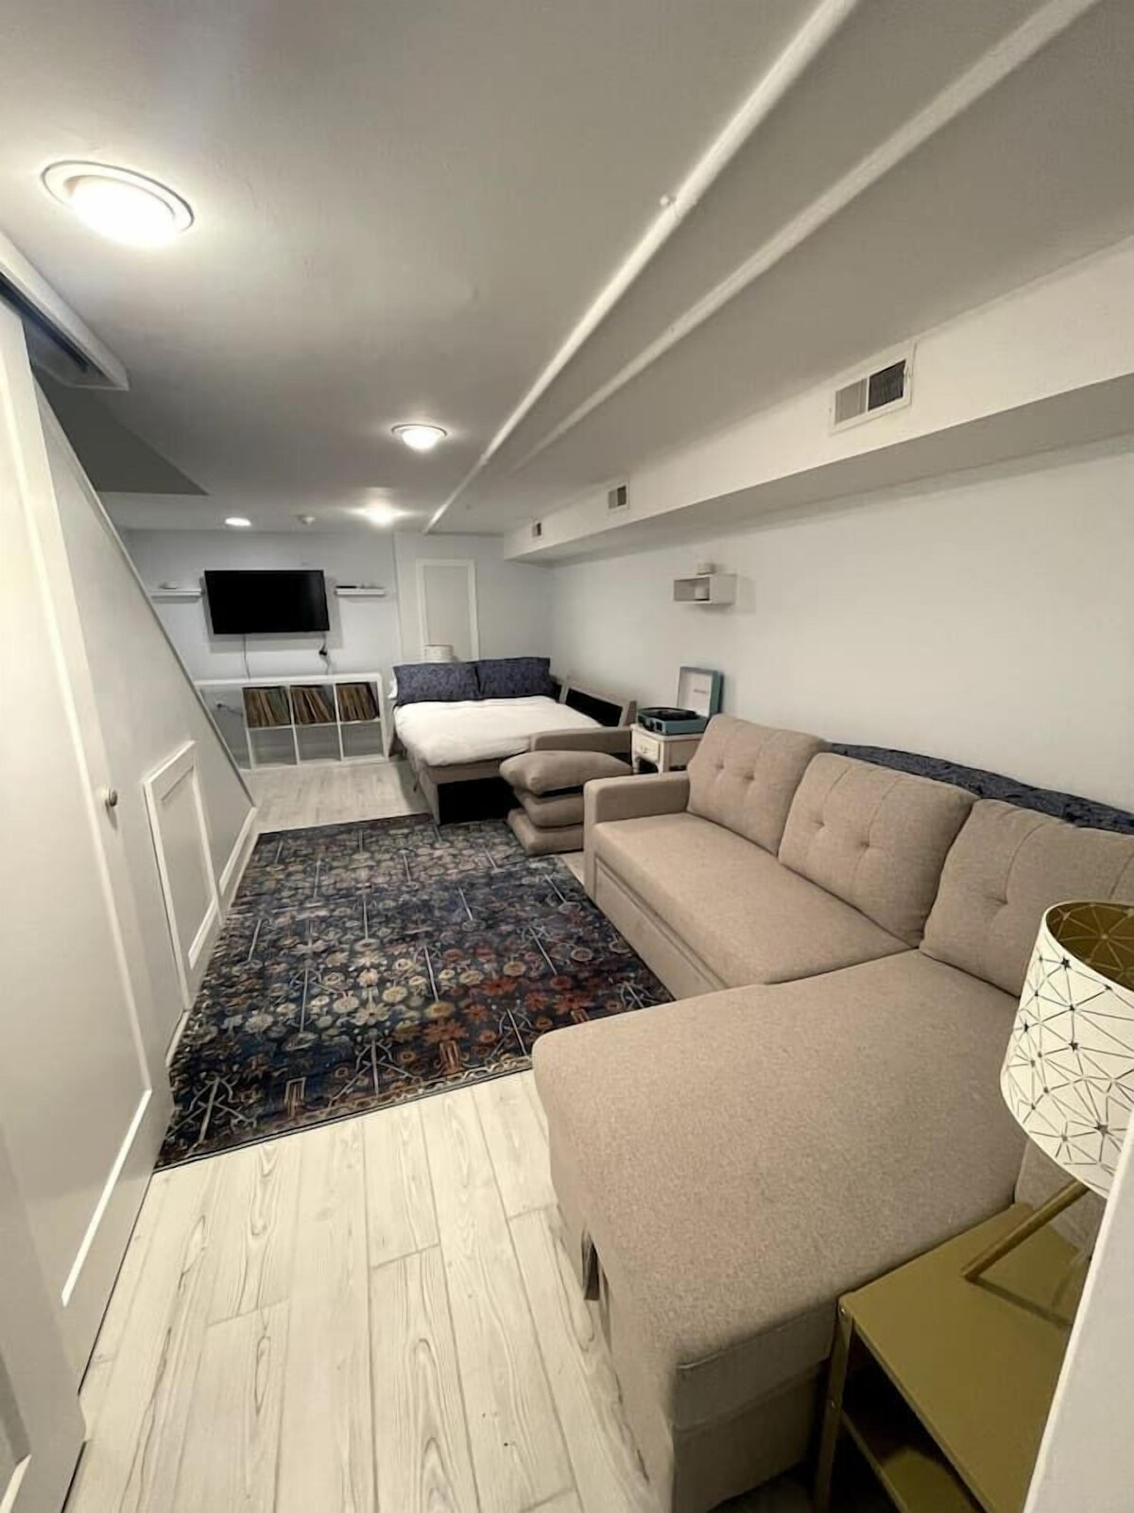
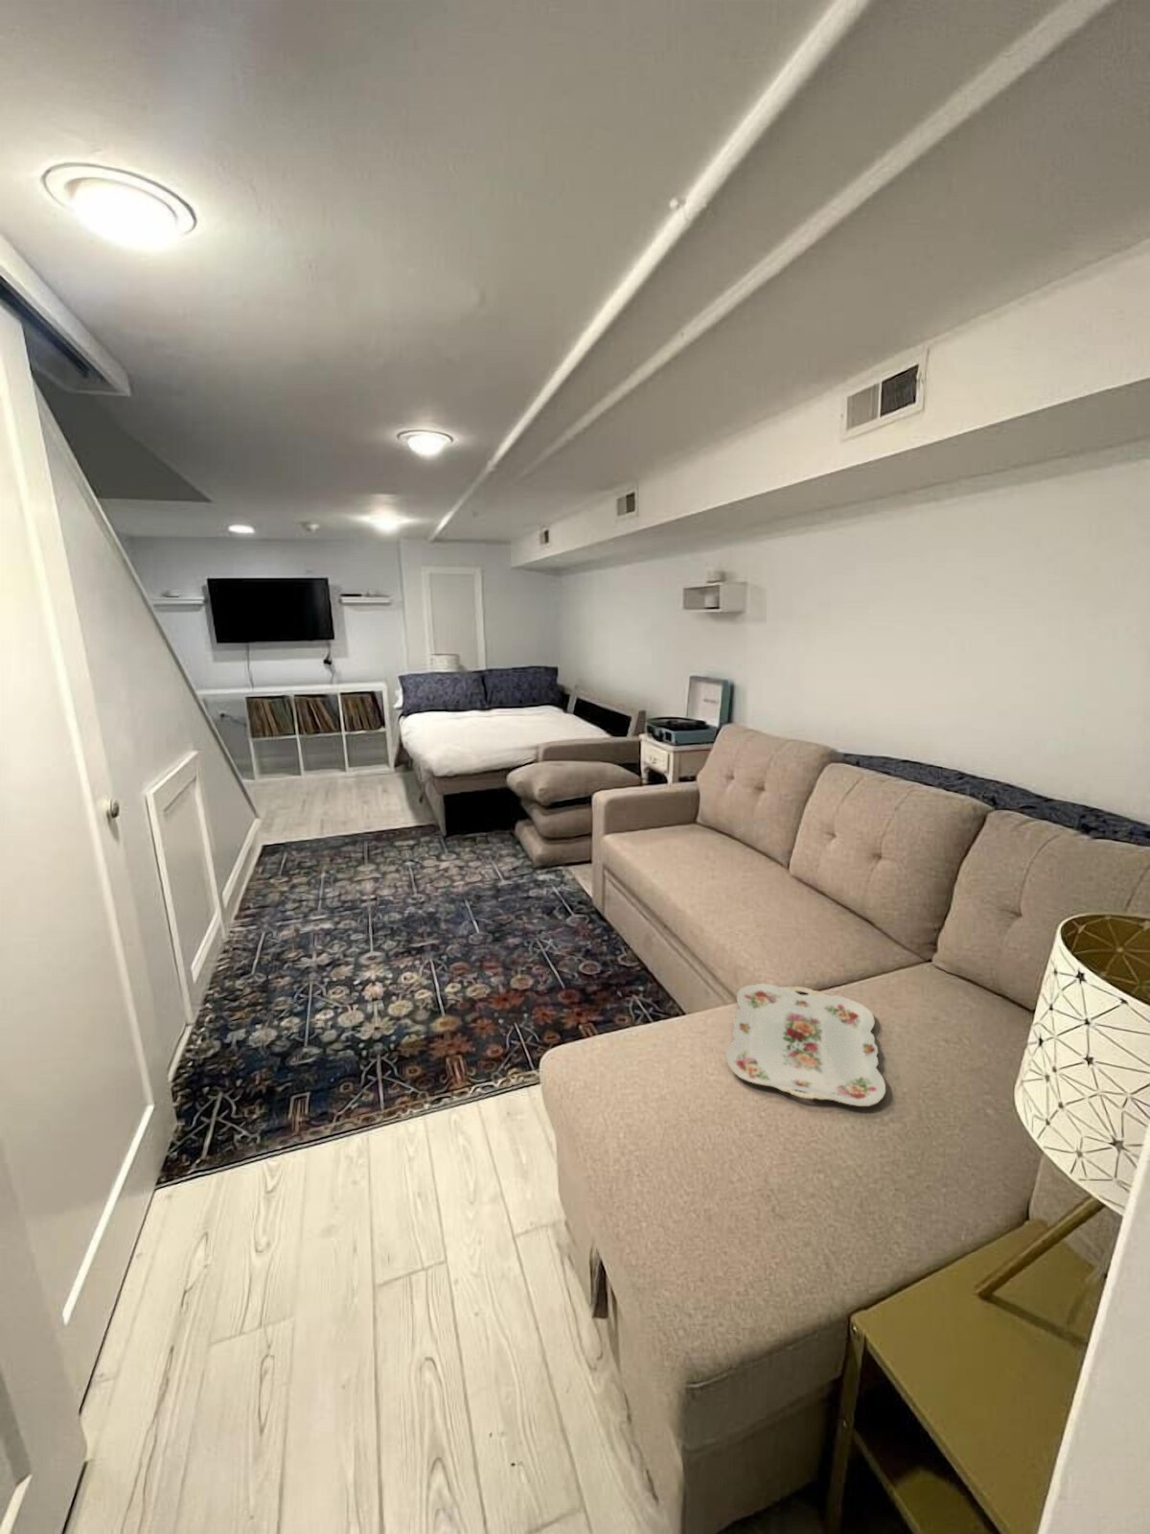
+ serving tray [725,983,887,1108]
